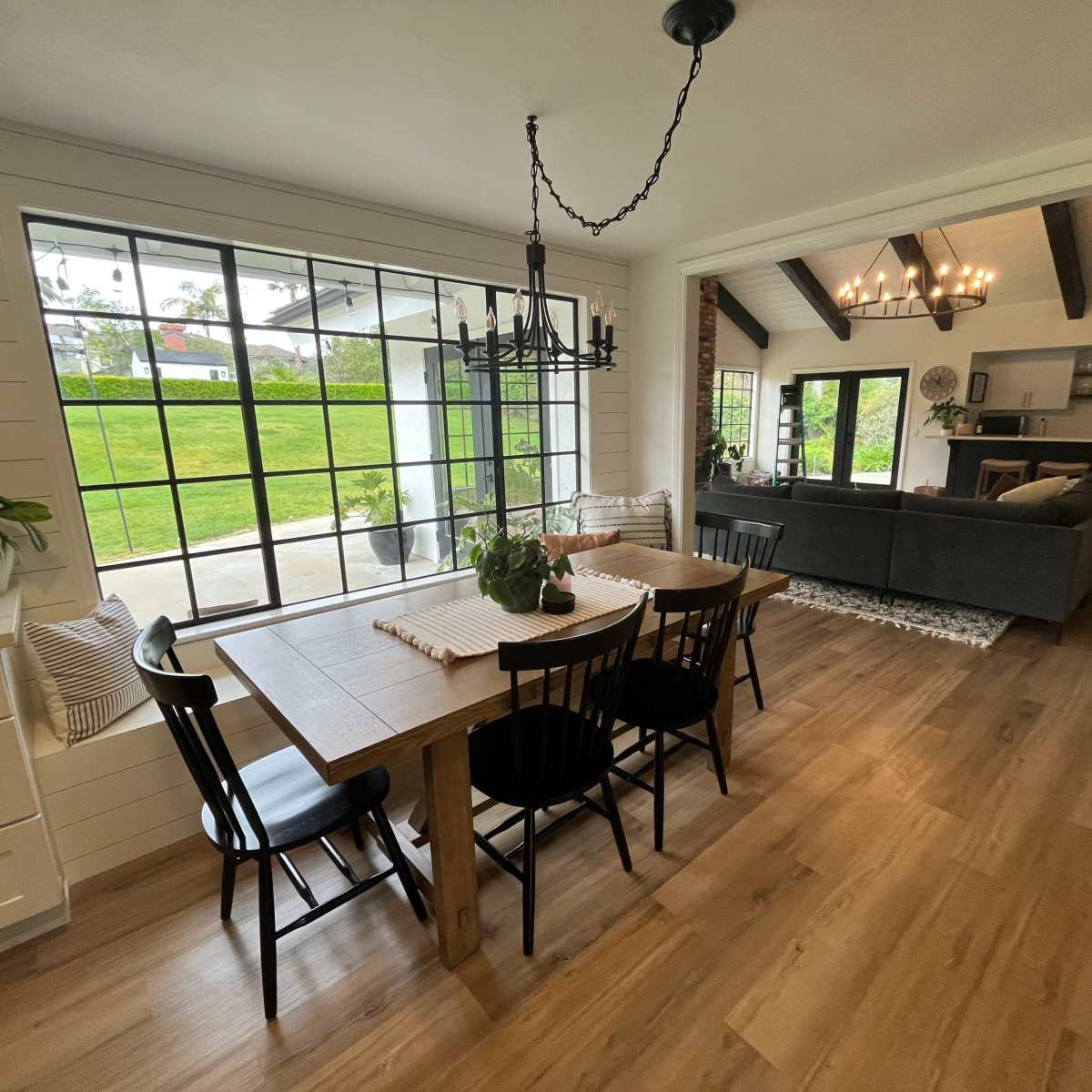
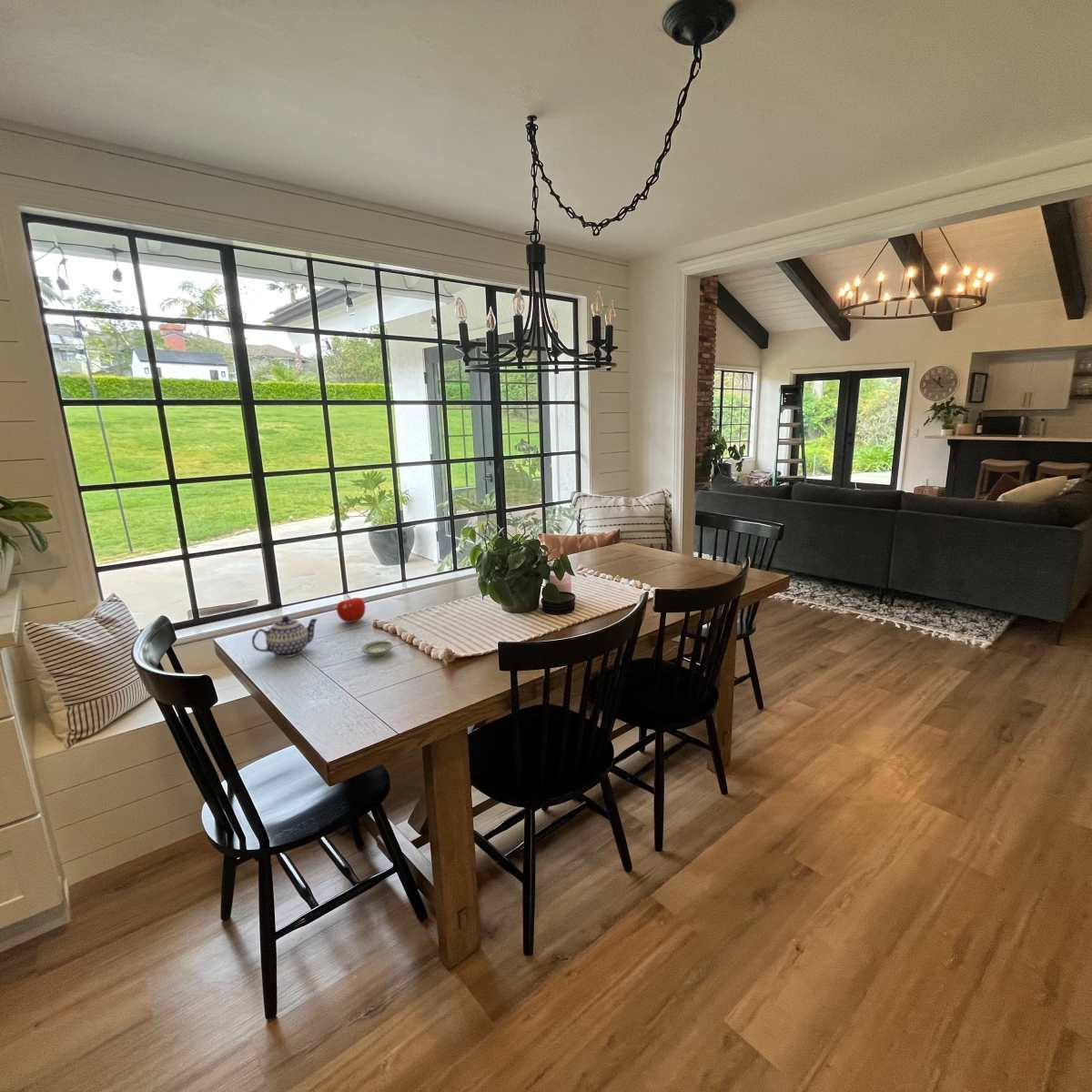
+ fruit [336,594,366,623]
+ teapot [251,615,319,658]
+ saucer [360,640,394,657]
